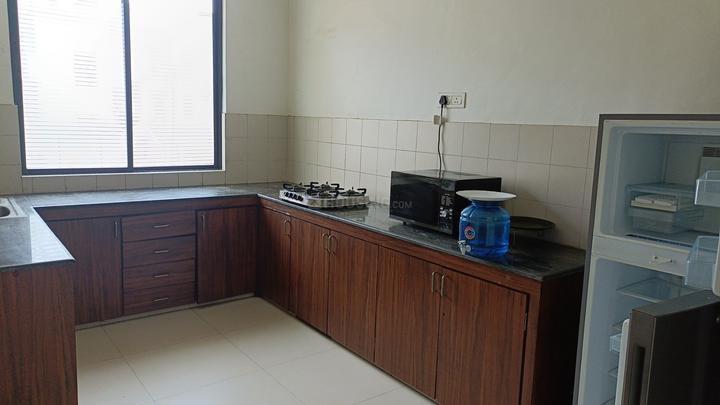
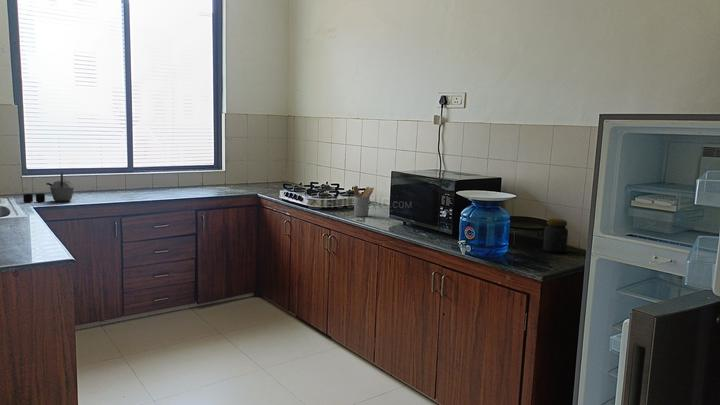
+ jar [542,218,569,254]
+ kettle [22,171,75,203]
+ utensil holder [352,185,375,218]
